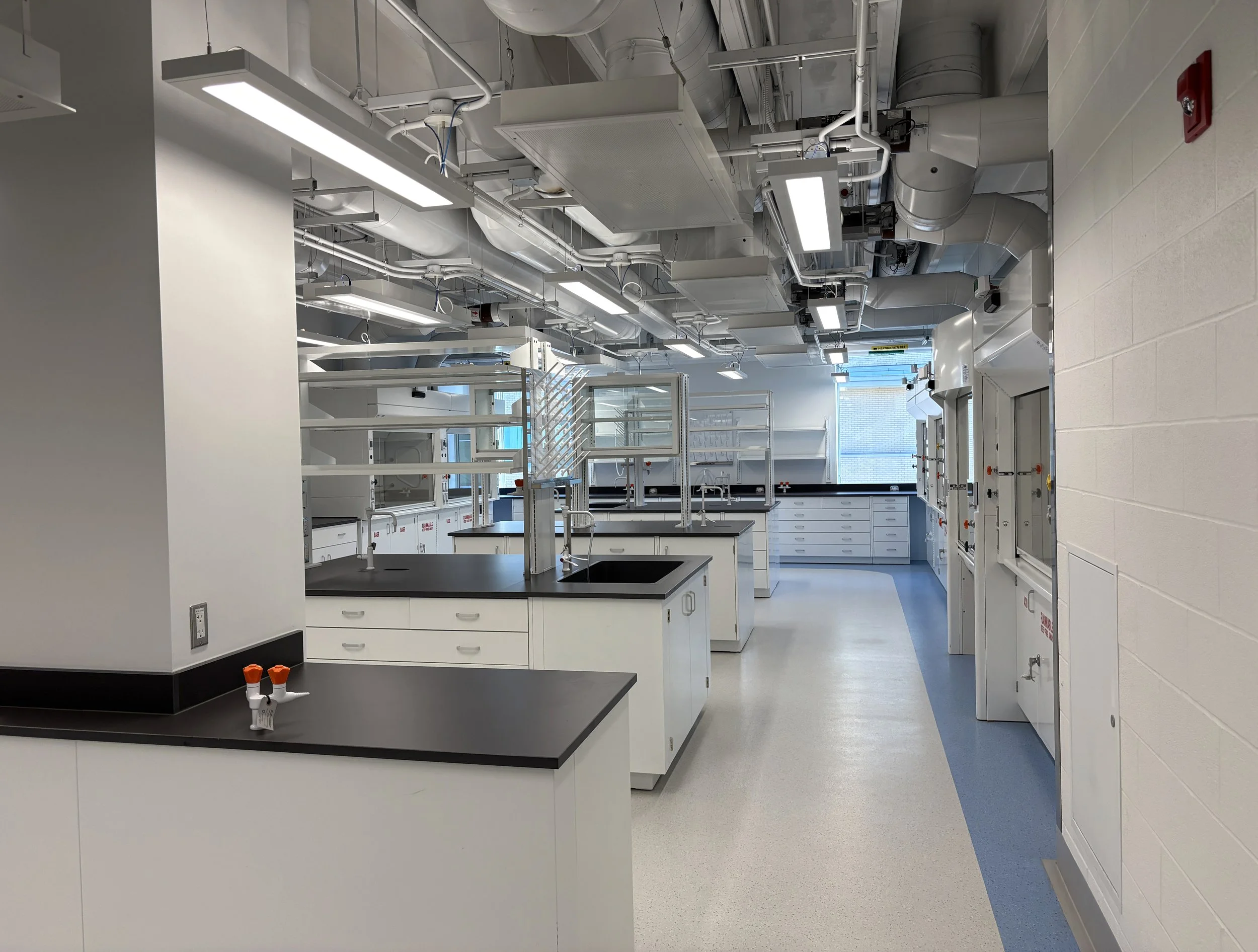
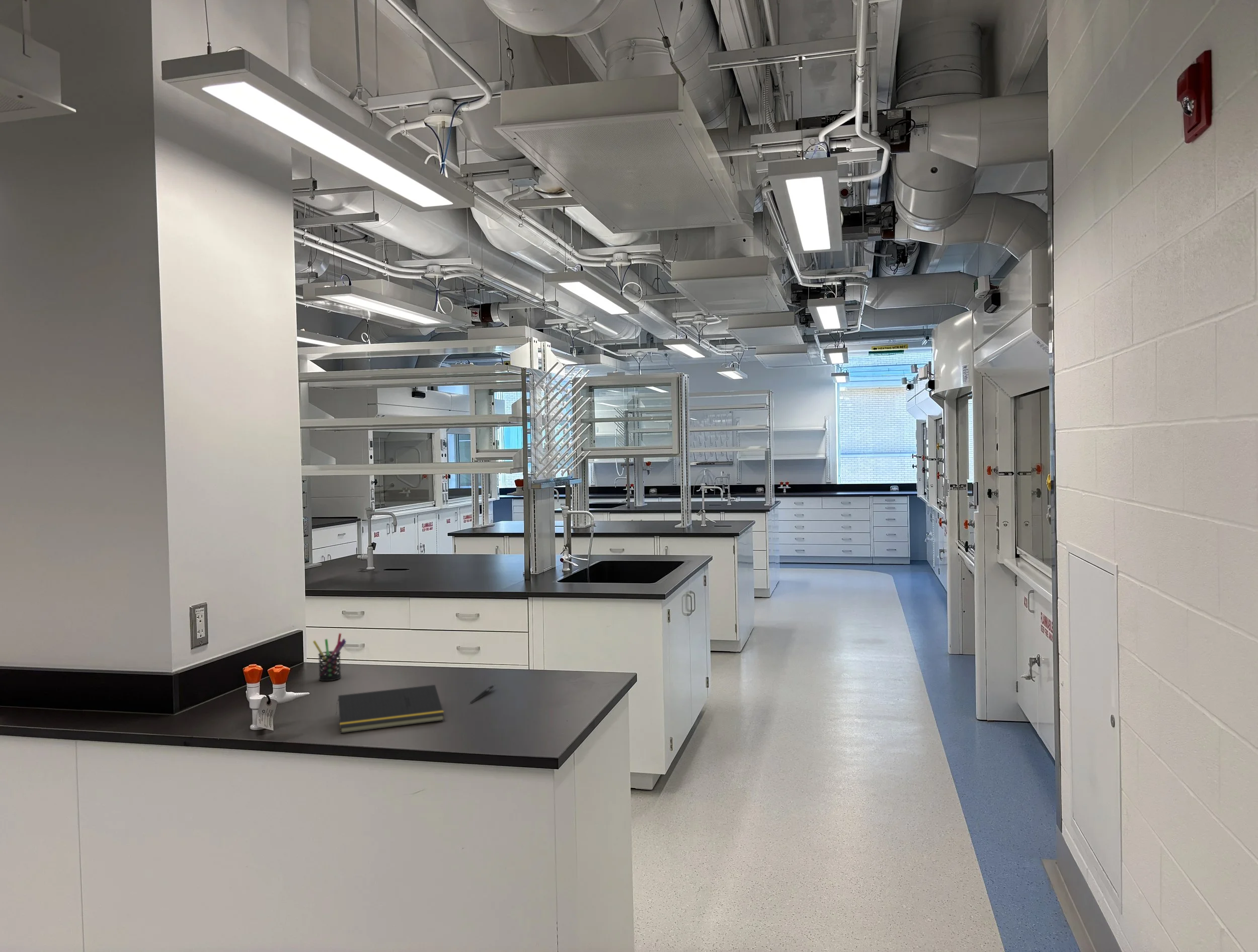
+ pen holder [312,633,347,681]
+ notepad [335,684,445,734]
+ pen [470,684,496,703]
